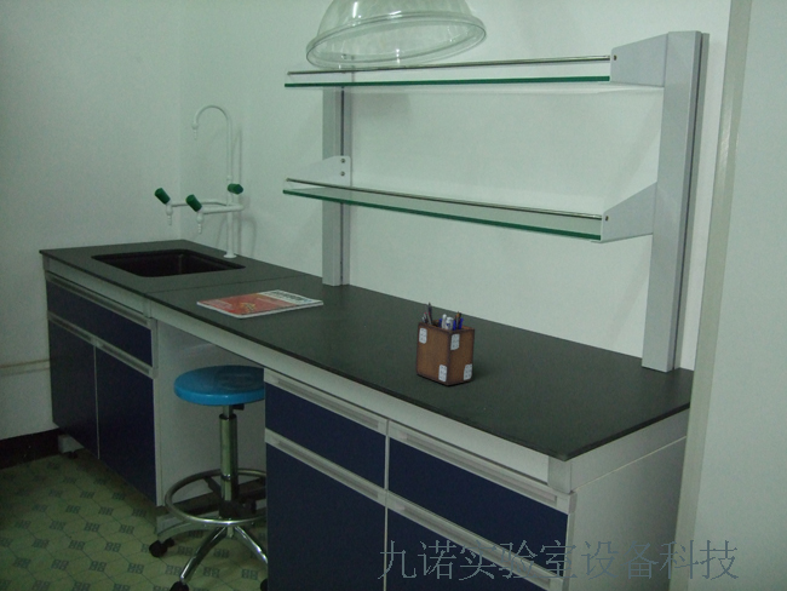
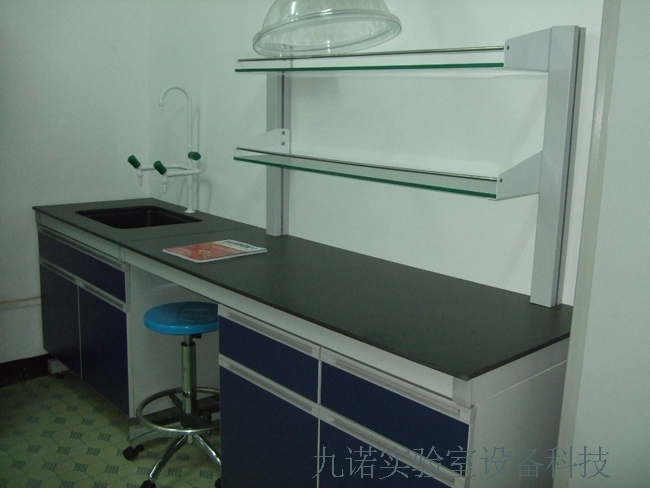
- desk organizer [414,300,476,386]
